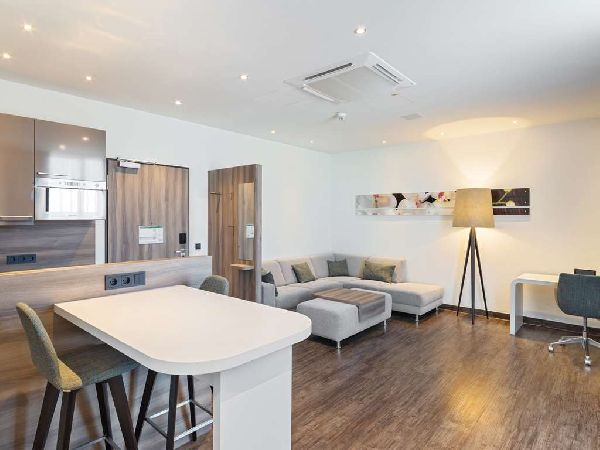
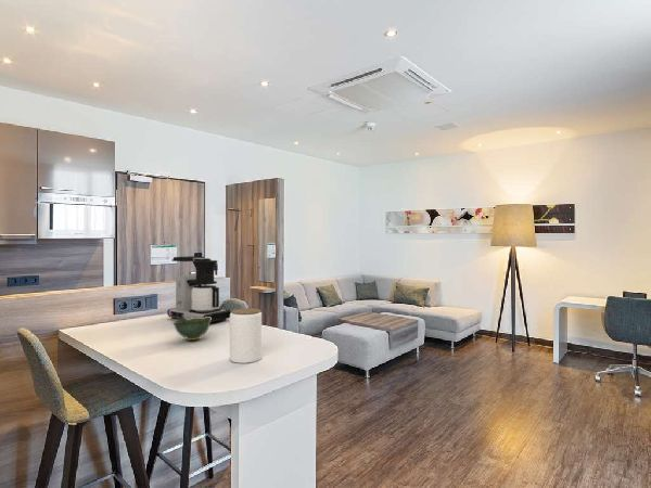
+ coffee maker [166,255,231,323]
+ jar [229,307,263,364]
+ bowl [173,317,212,342]
